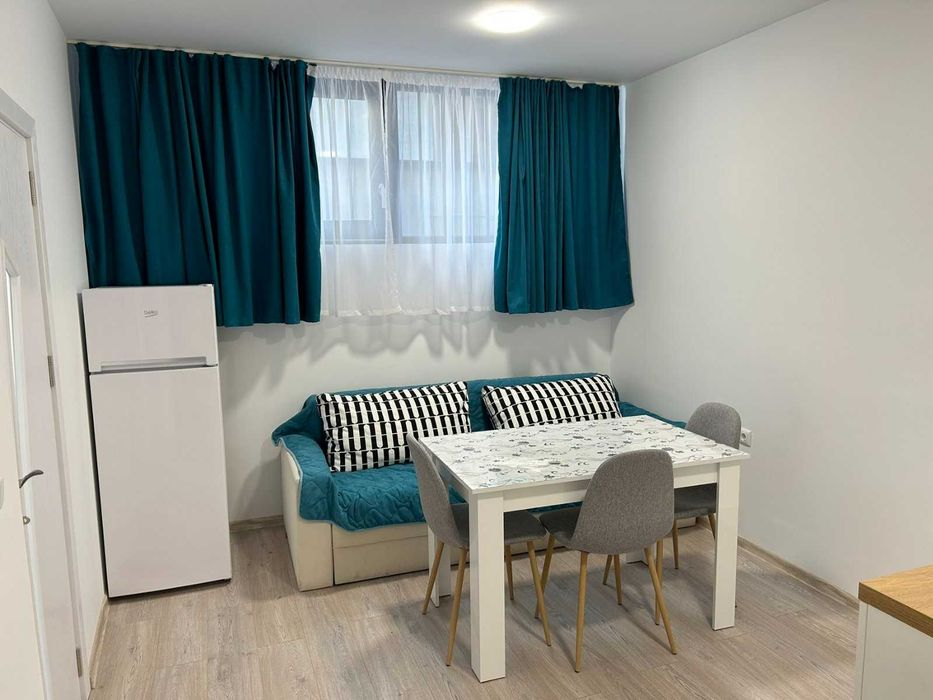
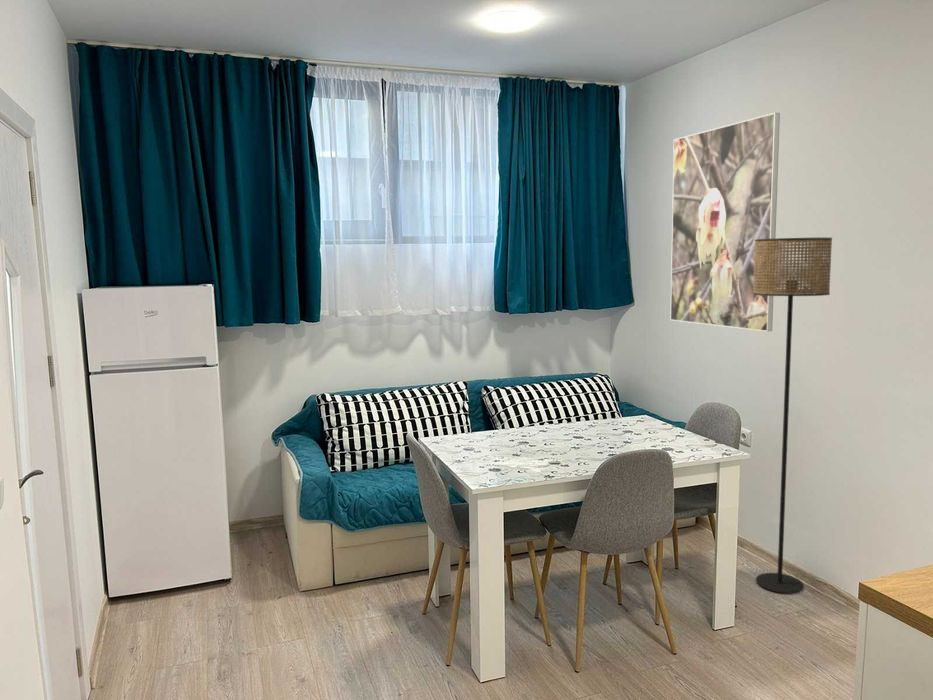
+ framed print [669,112,781,332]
+ floor lamp [753,237,833,595]
